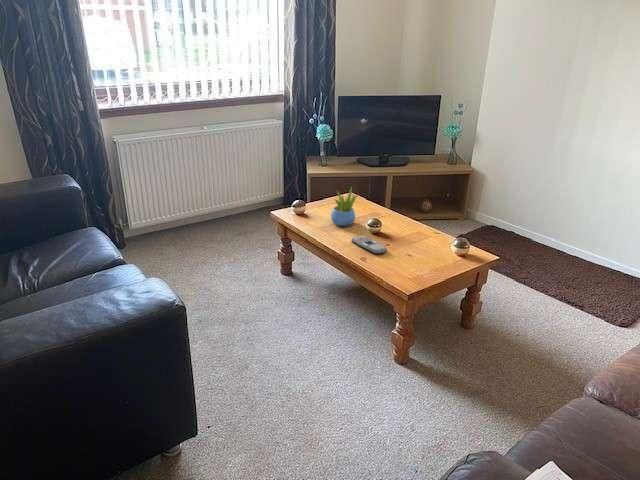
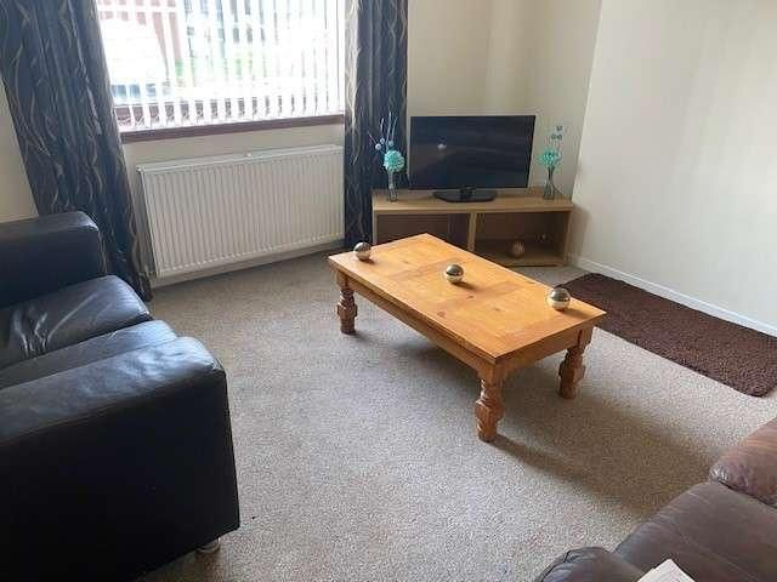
- succulent plant [330,185,359,227]
- remote control [350,235,388,255]
